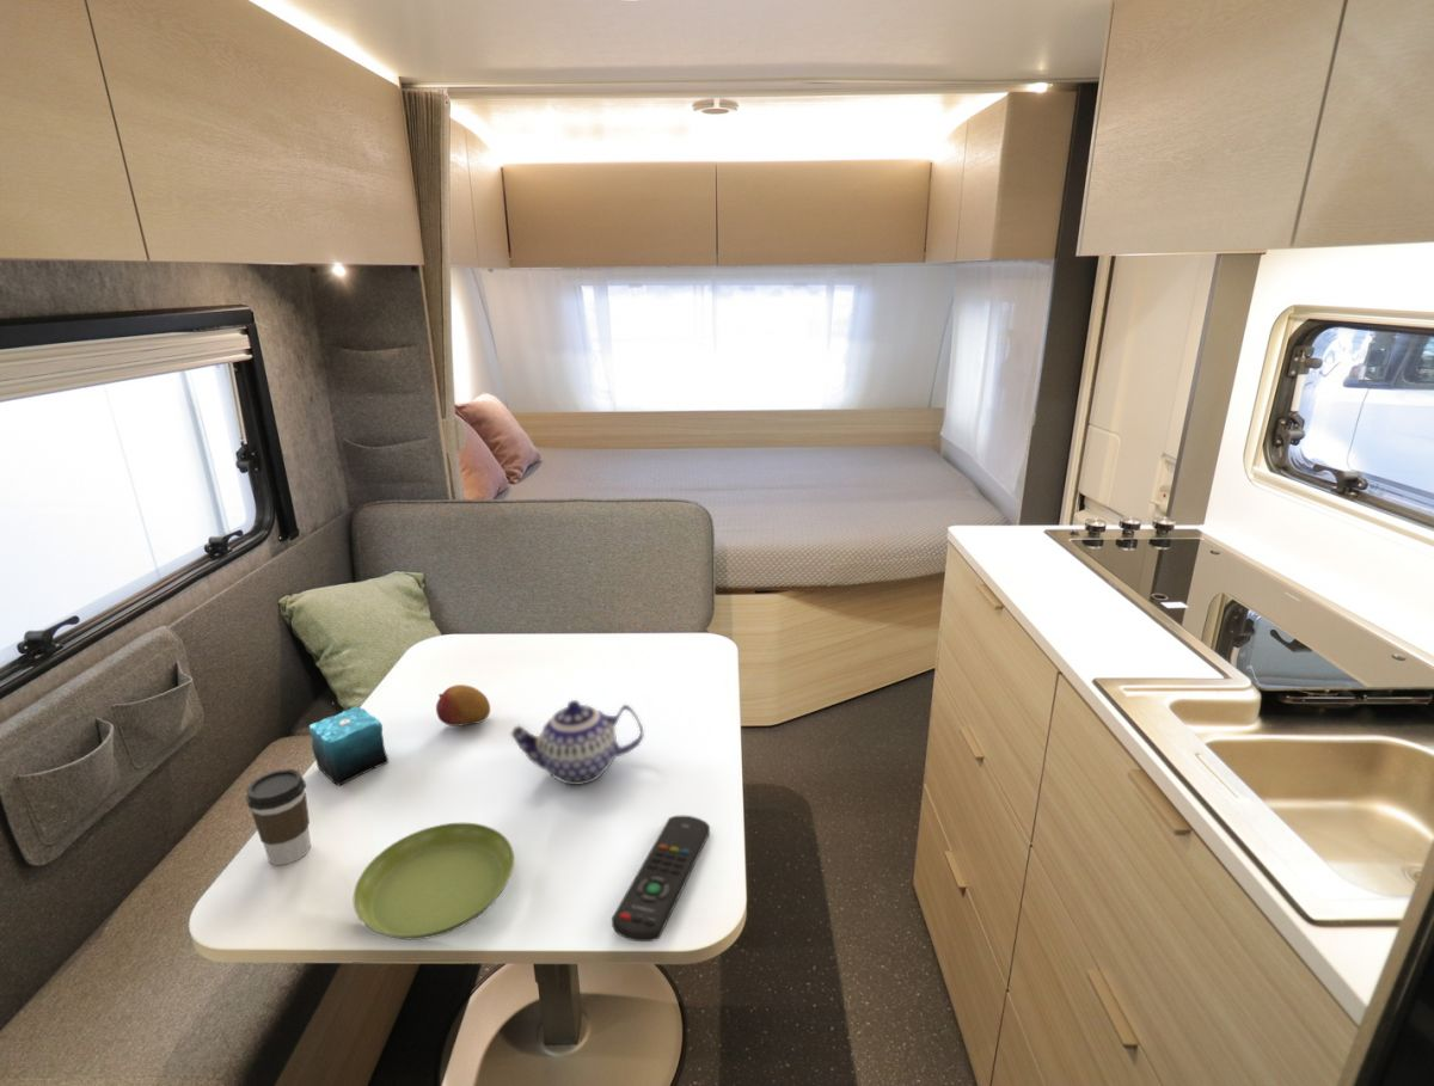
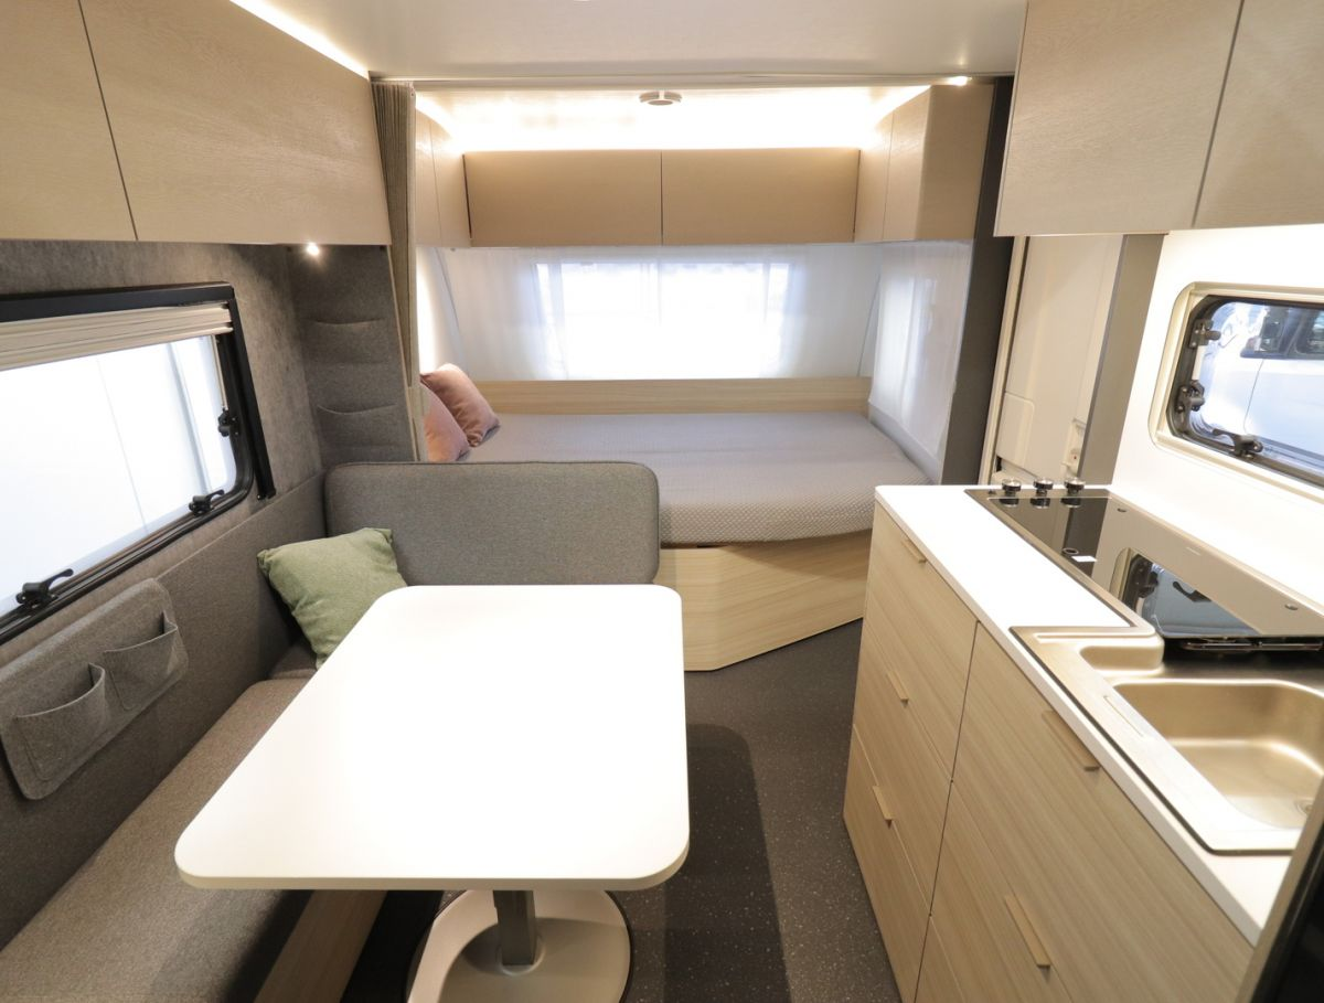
- coffee cup [245,768,312,866]
- saucer [353,822,515,940]
- fruit [435,683,491,728]
- teapot [509,699,644,786]
- remote control [611,815,711,943]
- candle [308,701,390,786]
